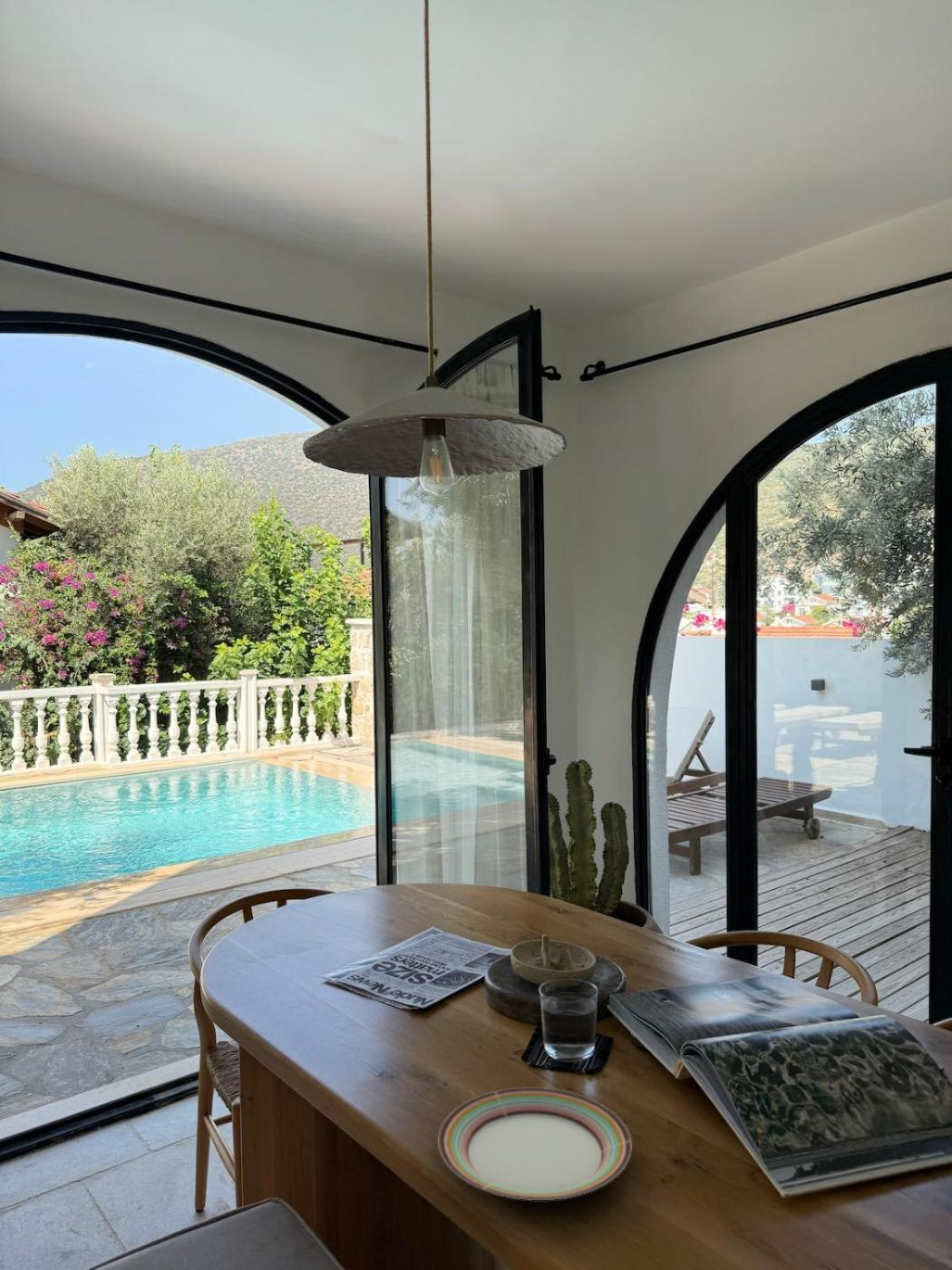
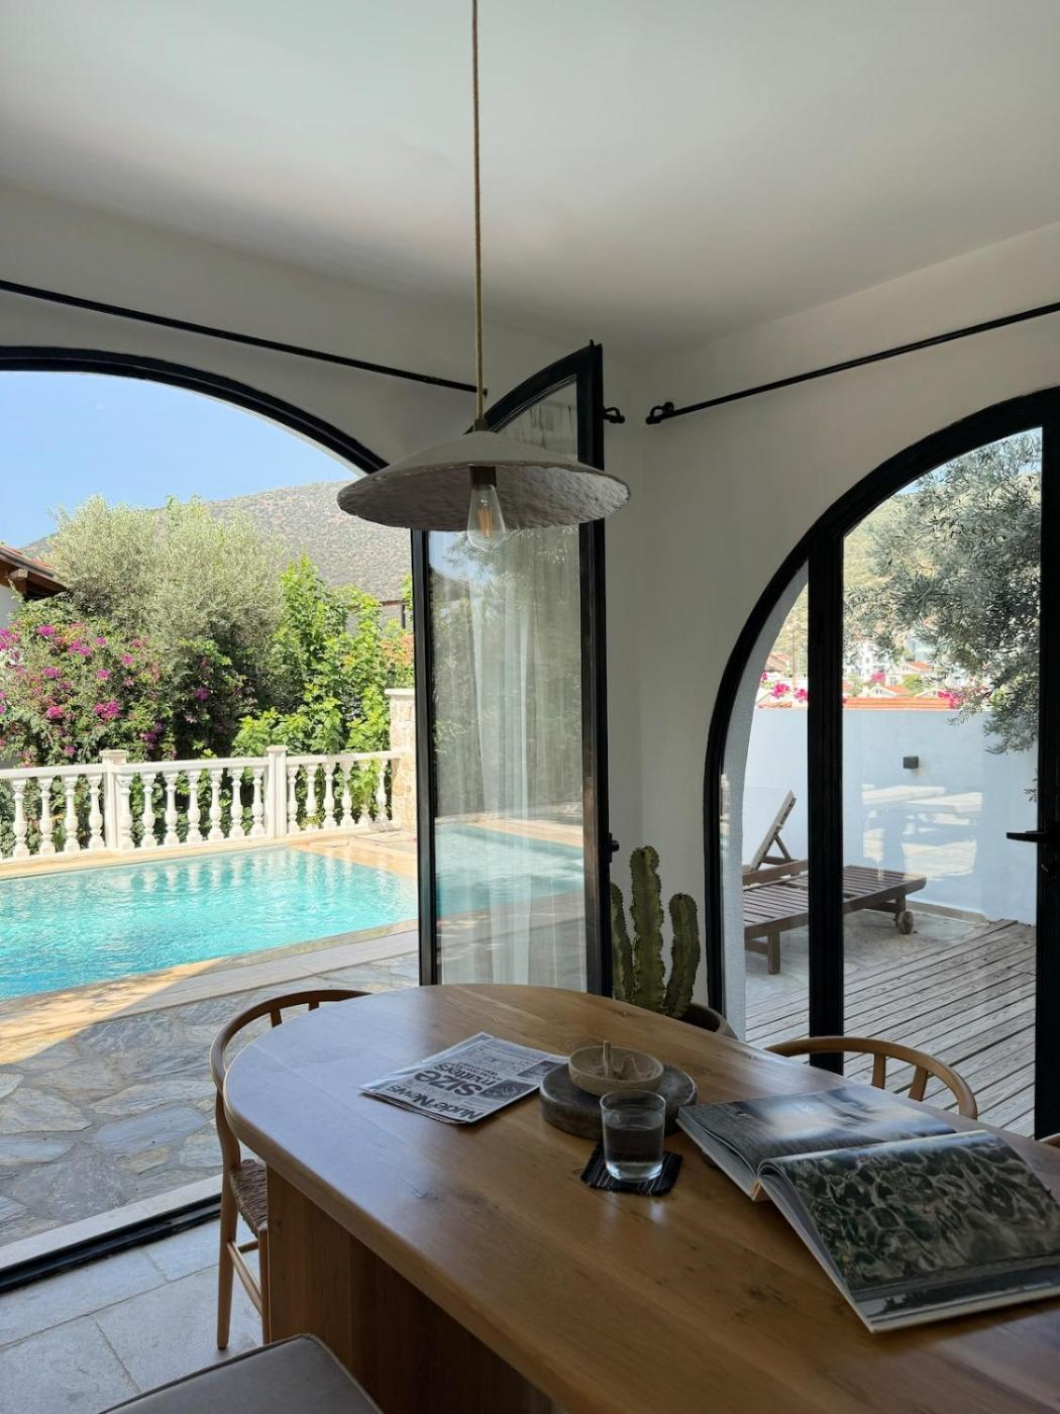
- plate [437,1087,632,1201]
